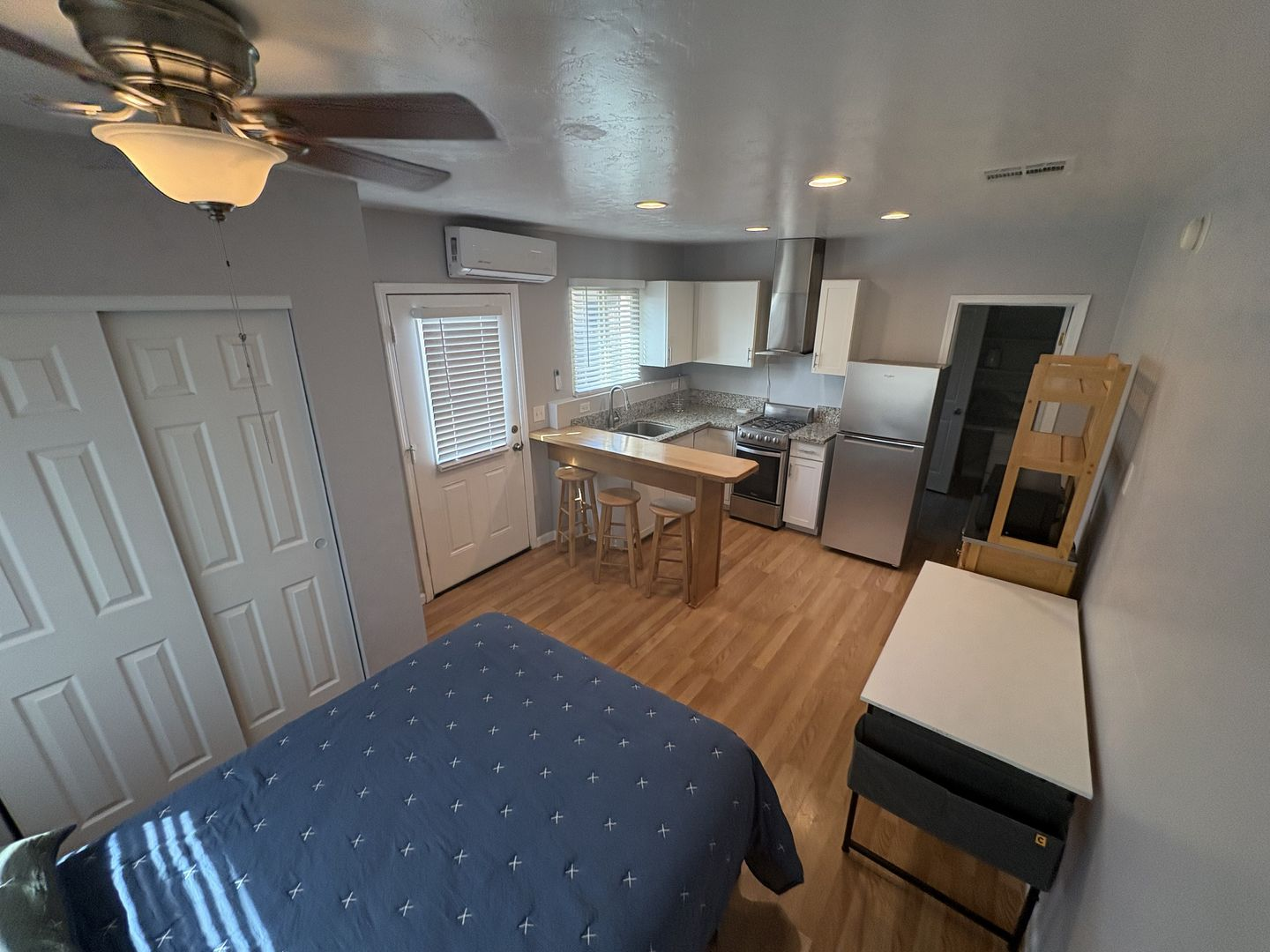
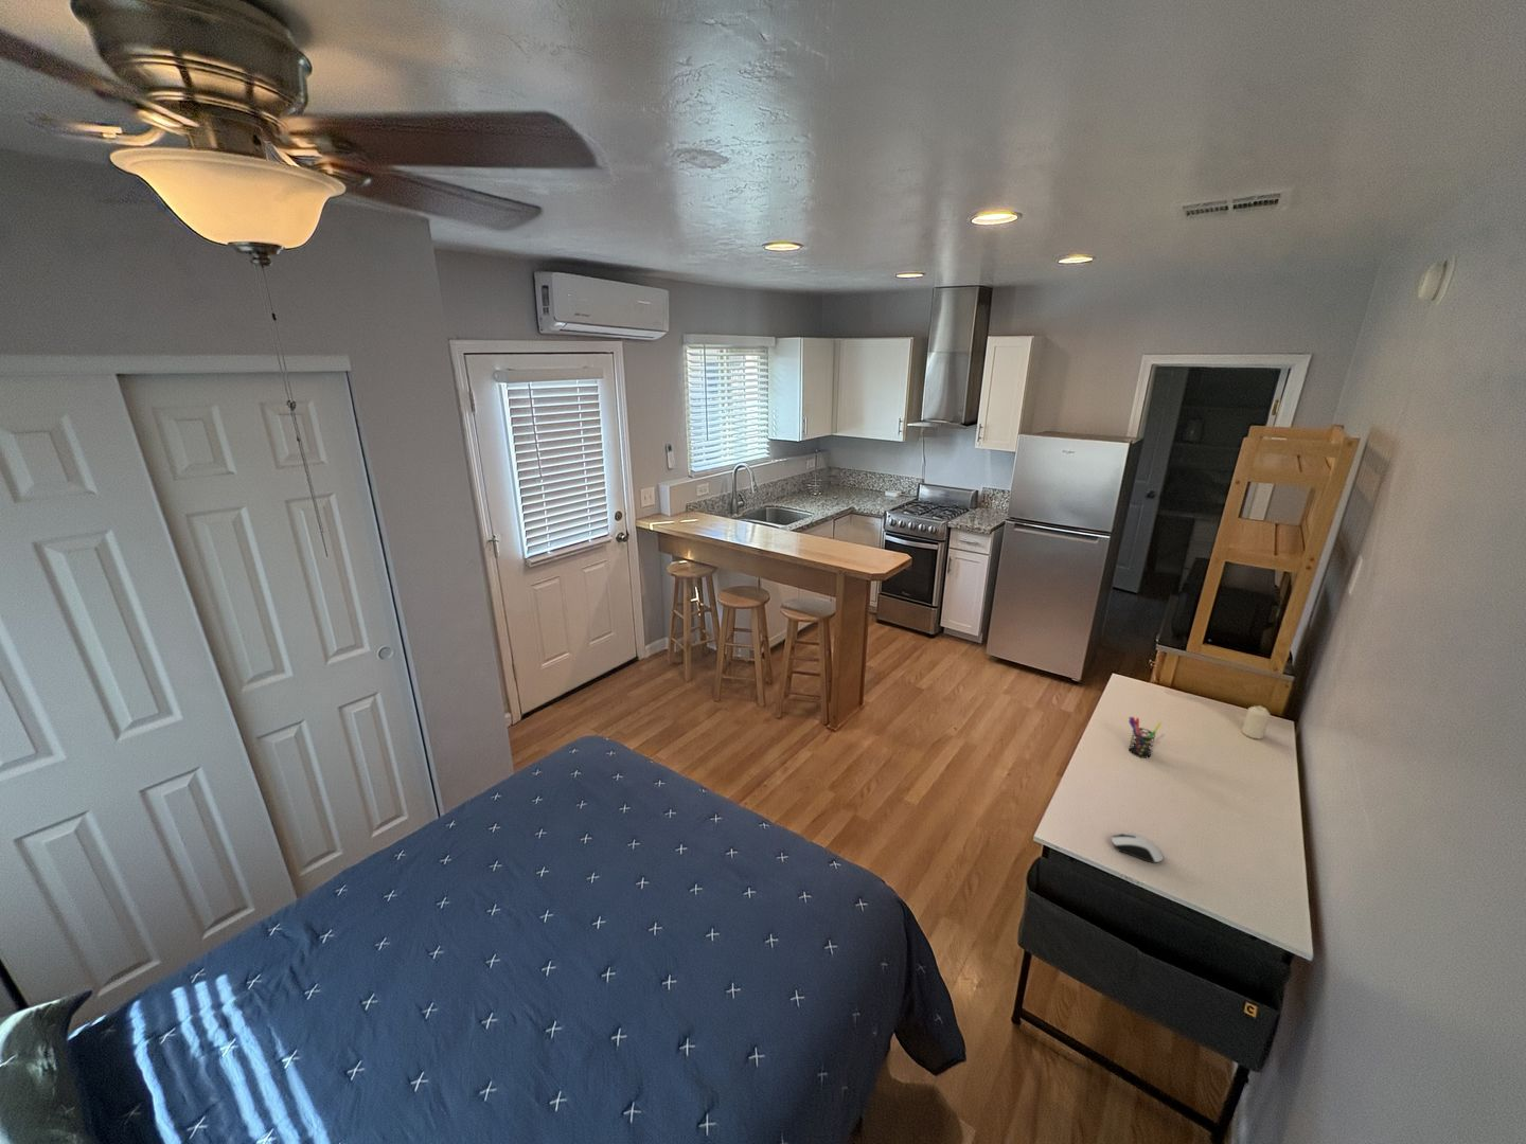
+ computer mouse [1110,832,1164,864]
+ candle [1241,704,1271,740]
+ pen holder [1127,716,1162,759]
